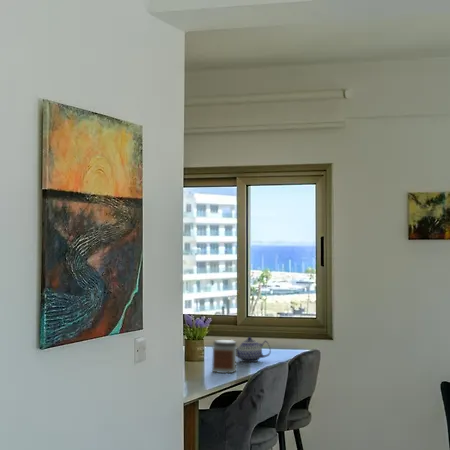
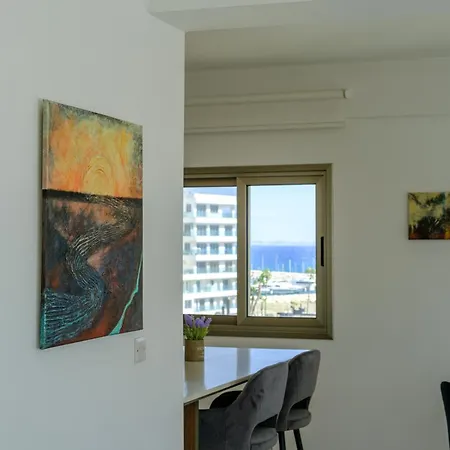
- jar [211,339,238,374]
- teapot [236,336,272,363]
